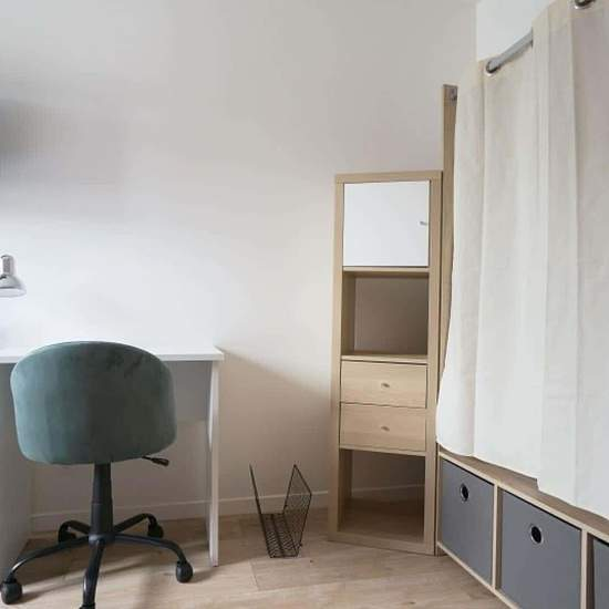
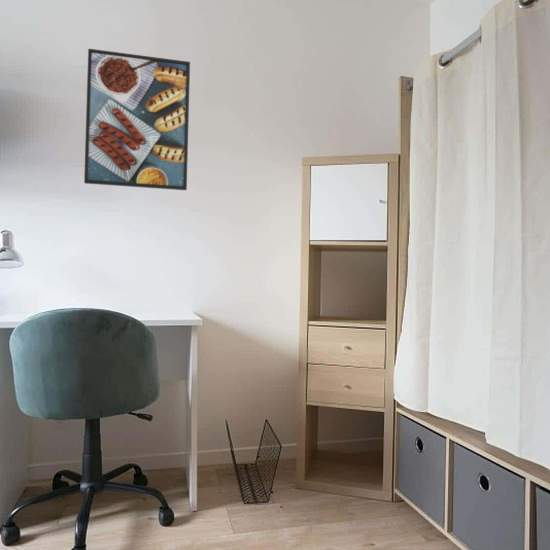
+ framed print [83,48,191,191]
